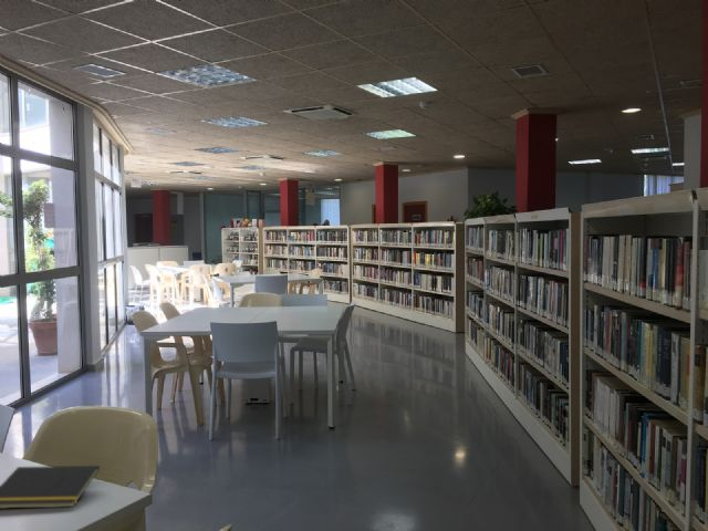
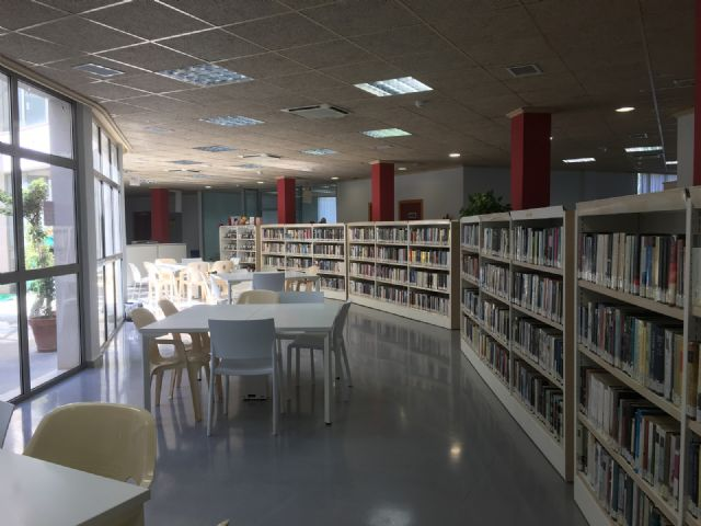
- notepad [0,465,101,510]
